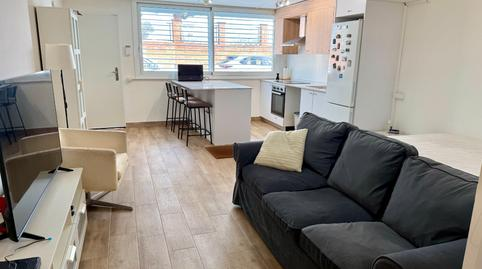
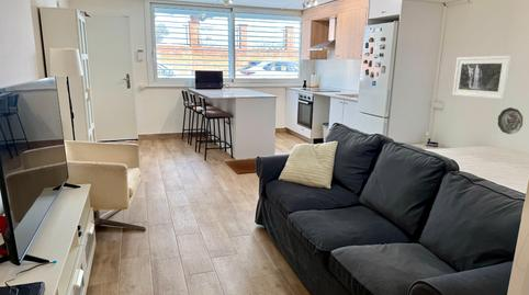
+ decorative plate [497,106,524,135]
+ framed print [451,55,513,101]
